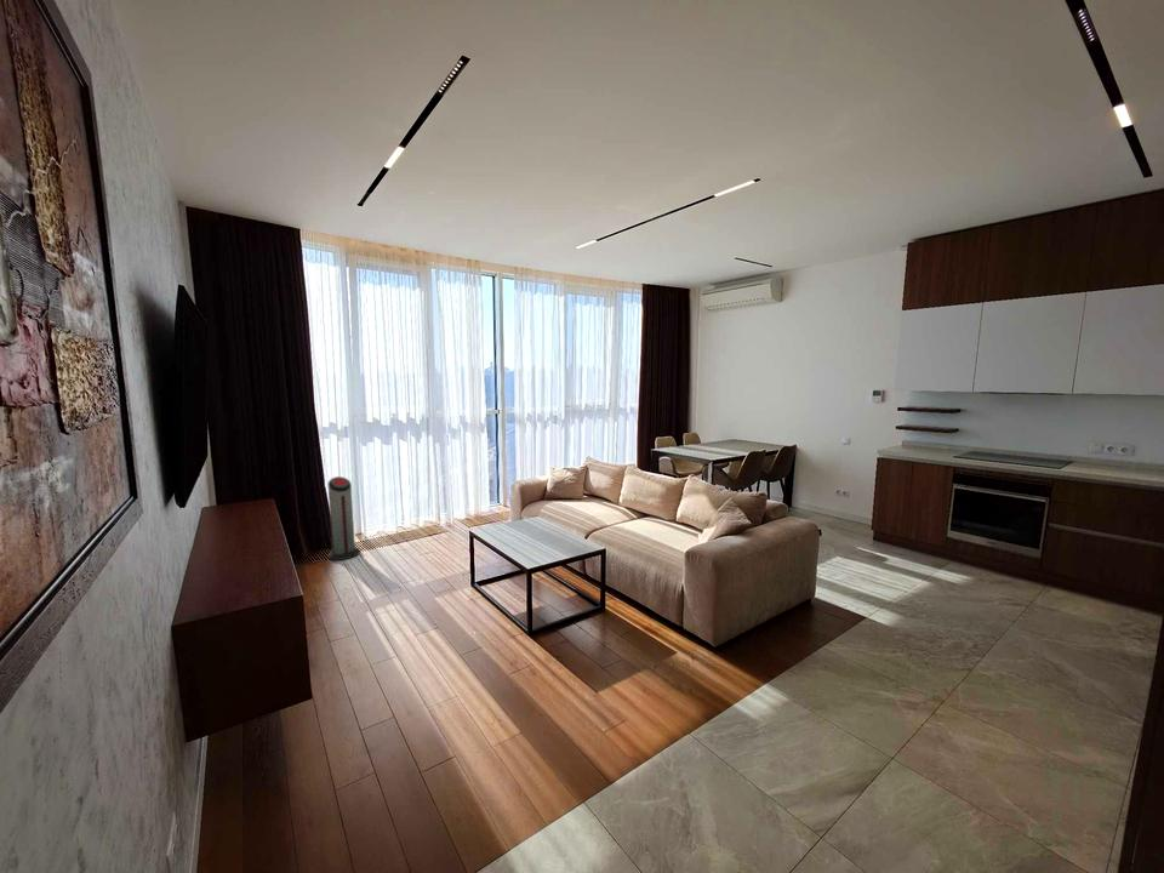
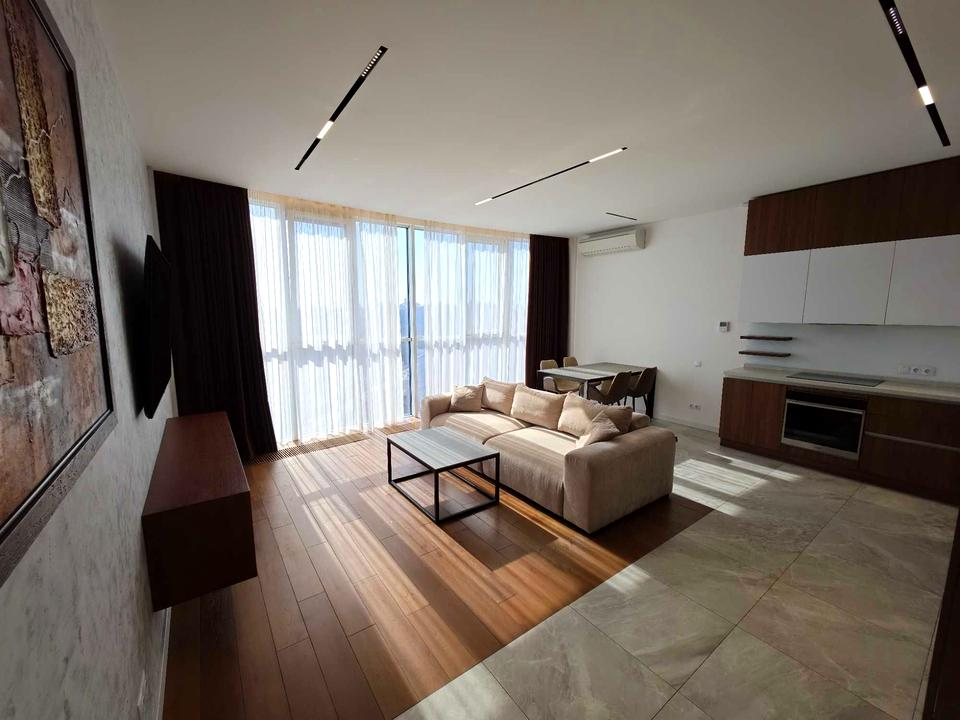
- air purifier [326,475,361,561]
